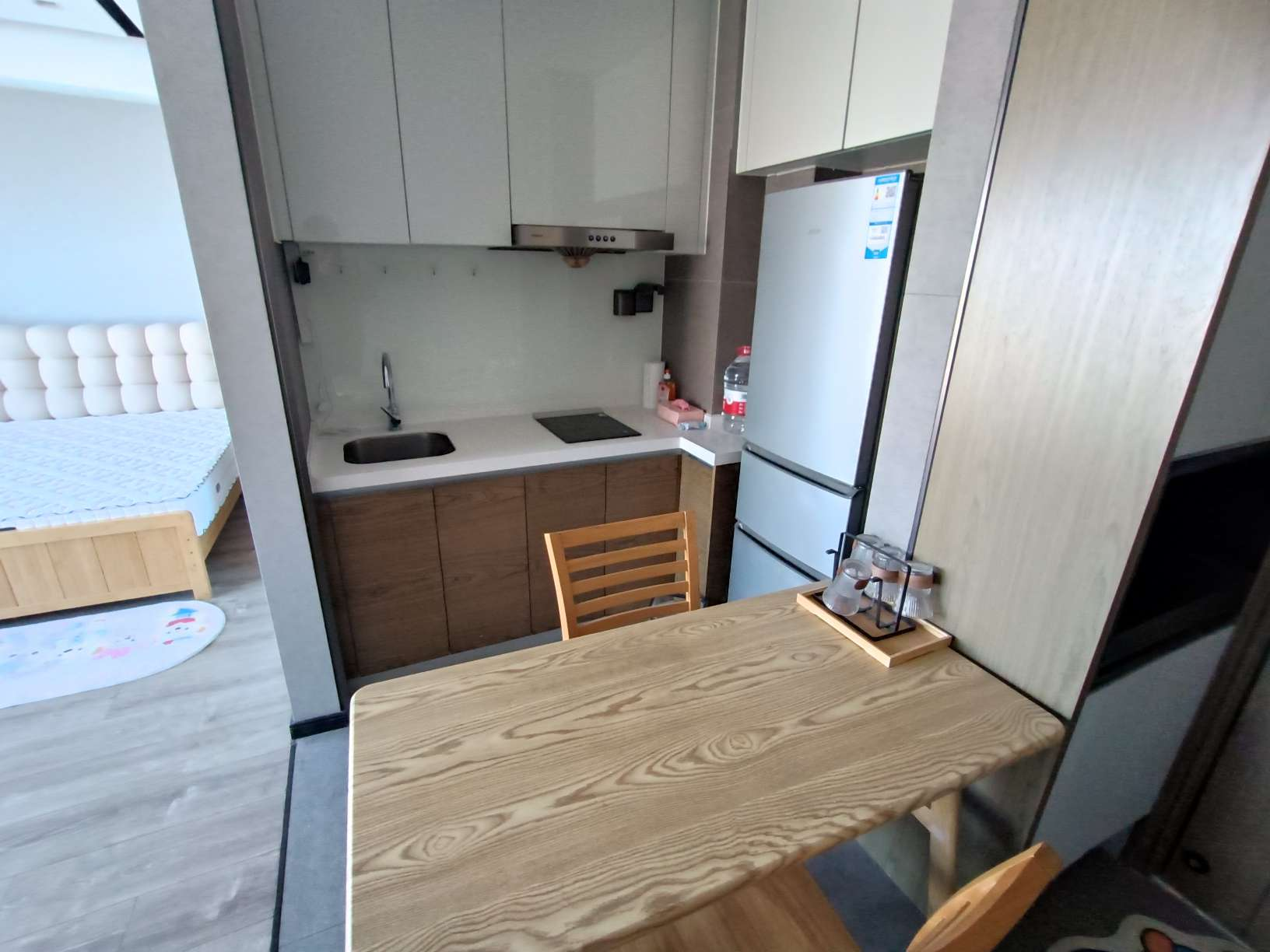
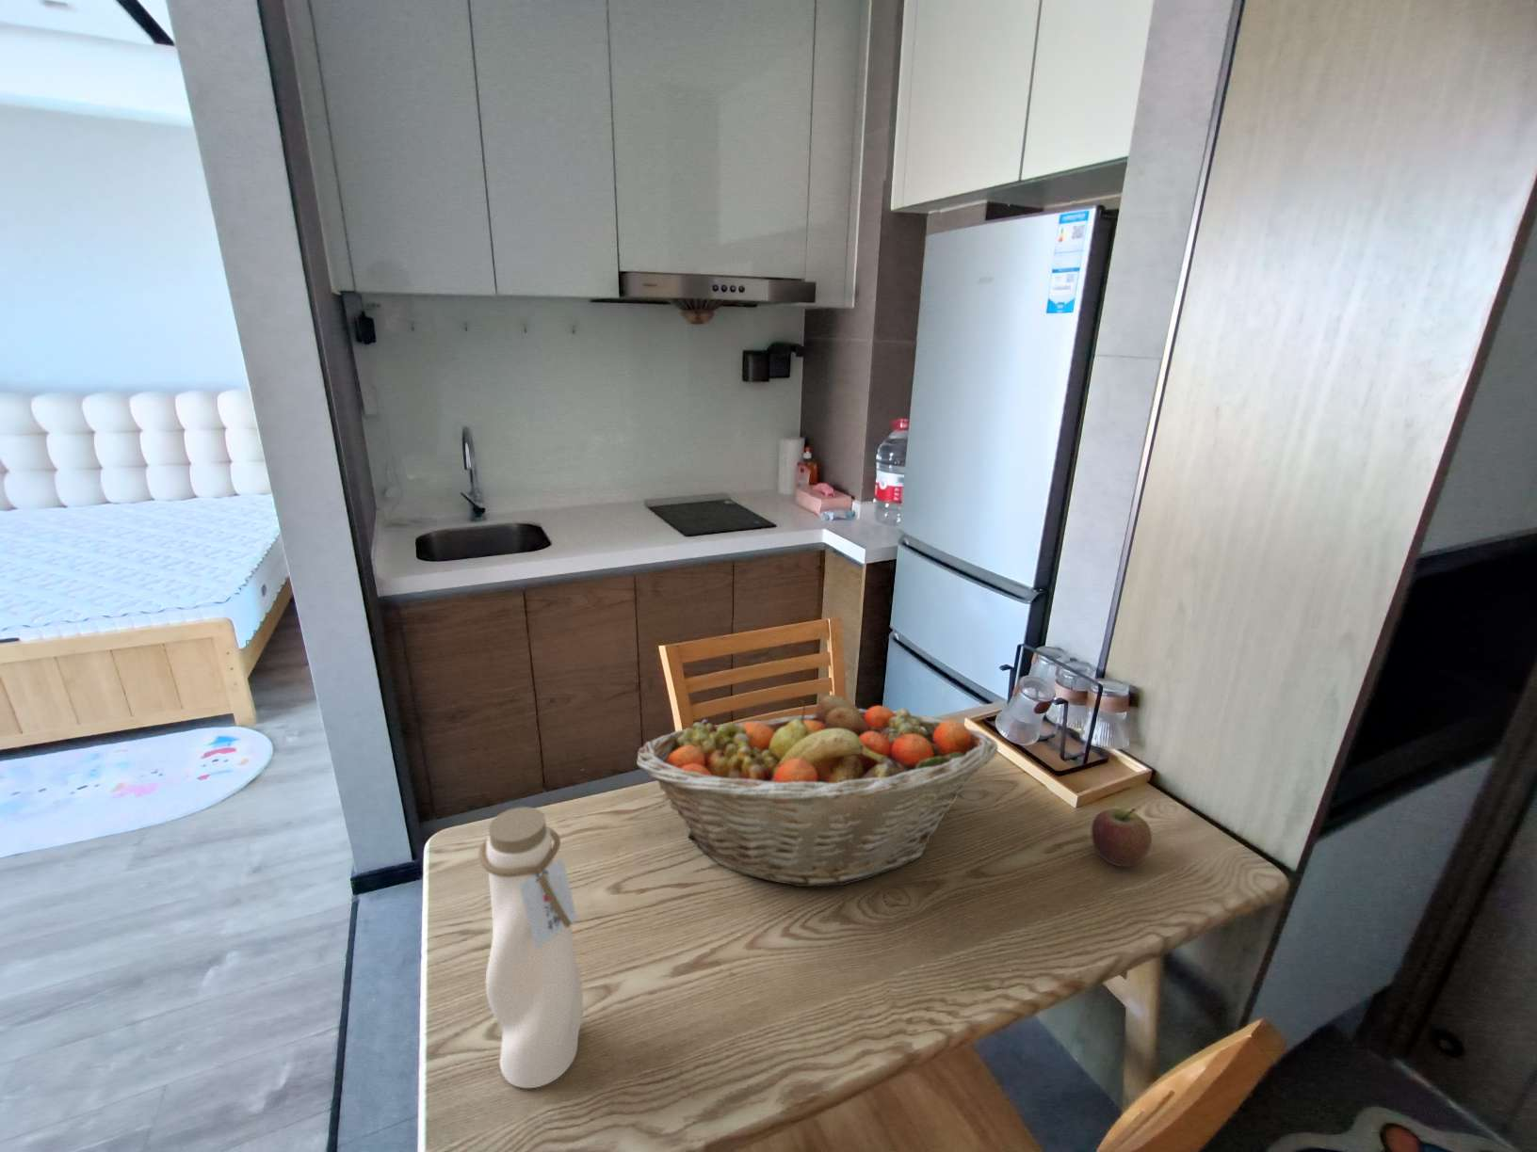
+ water bottle [478,806,583,1089]
+ fruit basket [635,693,1000,887]
+ apple [1090,807,1153,868]
